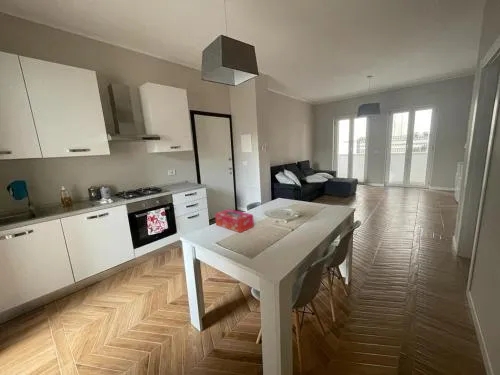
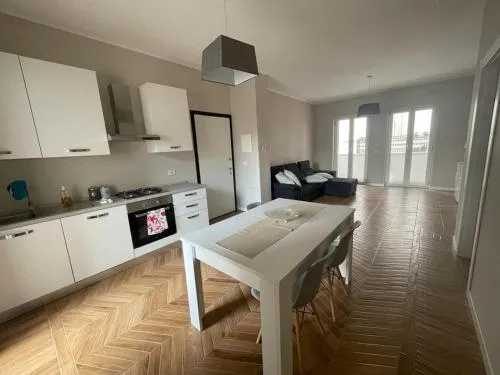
- tissue box [214,208,255,234]
